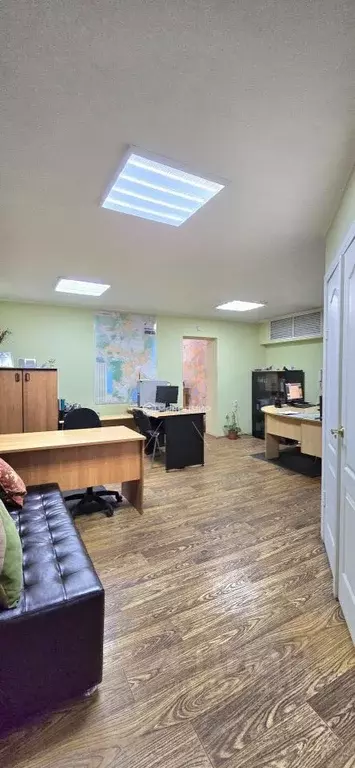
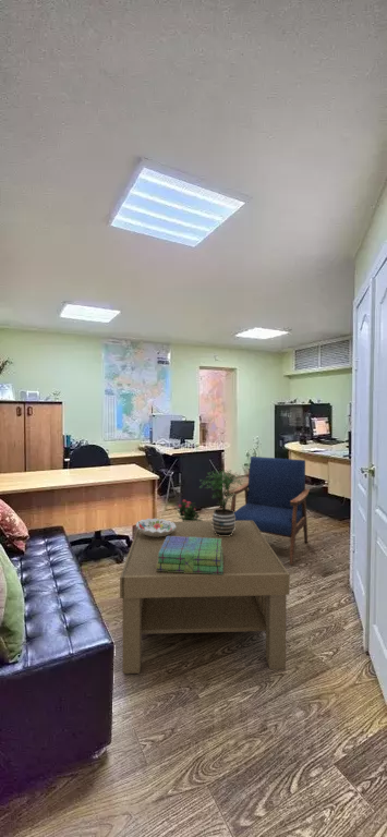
+ armchair [225,456,311,566]
+ potted flower [174,498,204,521]
+ potted plant [198,469,244,536]
+ stack of books [156,536,222,574]
+ decorative bowl [135,518,176,537]
+ coffee table [119,520,291,675]
